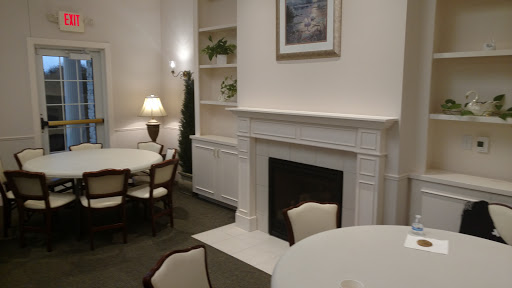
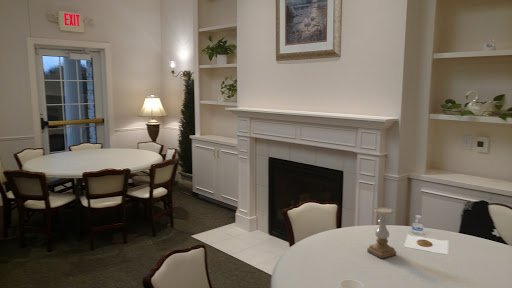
+ candle holder [366,206,397,259]
